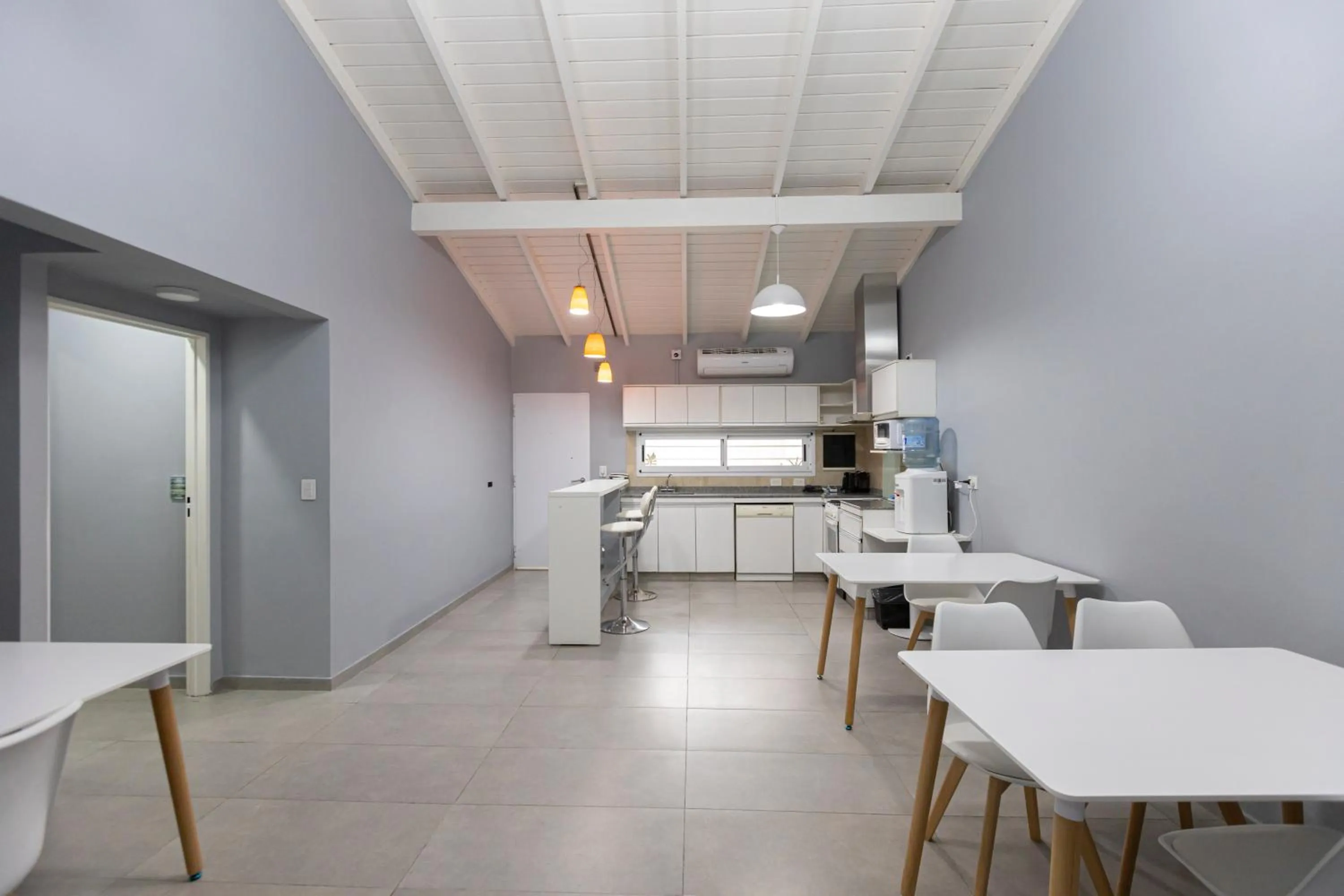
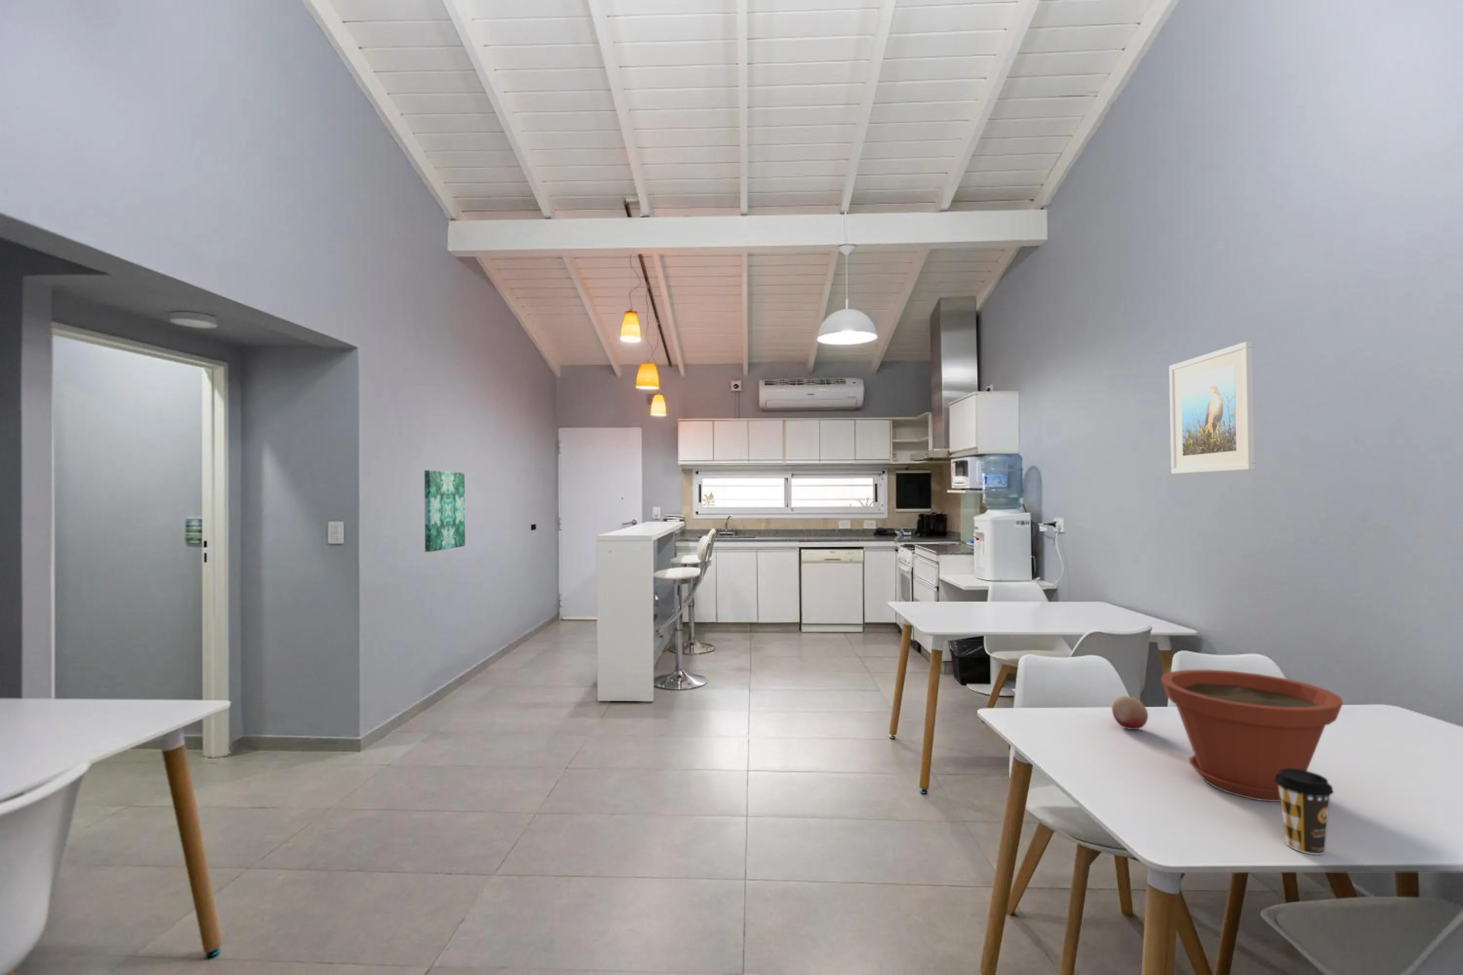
+ wall art [423,470,466,553]
+ fruit [1111,695,1148,730]
+ plant pot [1160,669,1343,802]
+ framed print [1168,341,1256,474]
+ coffee cup [1275,768,1335,855]
